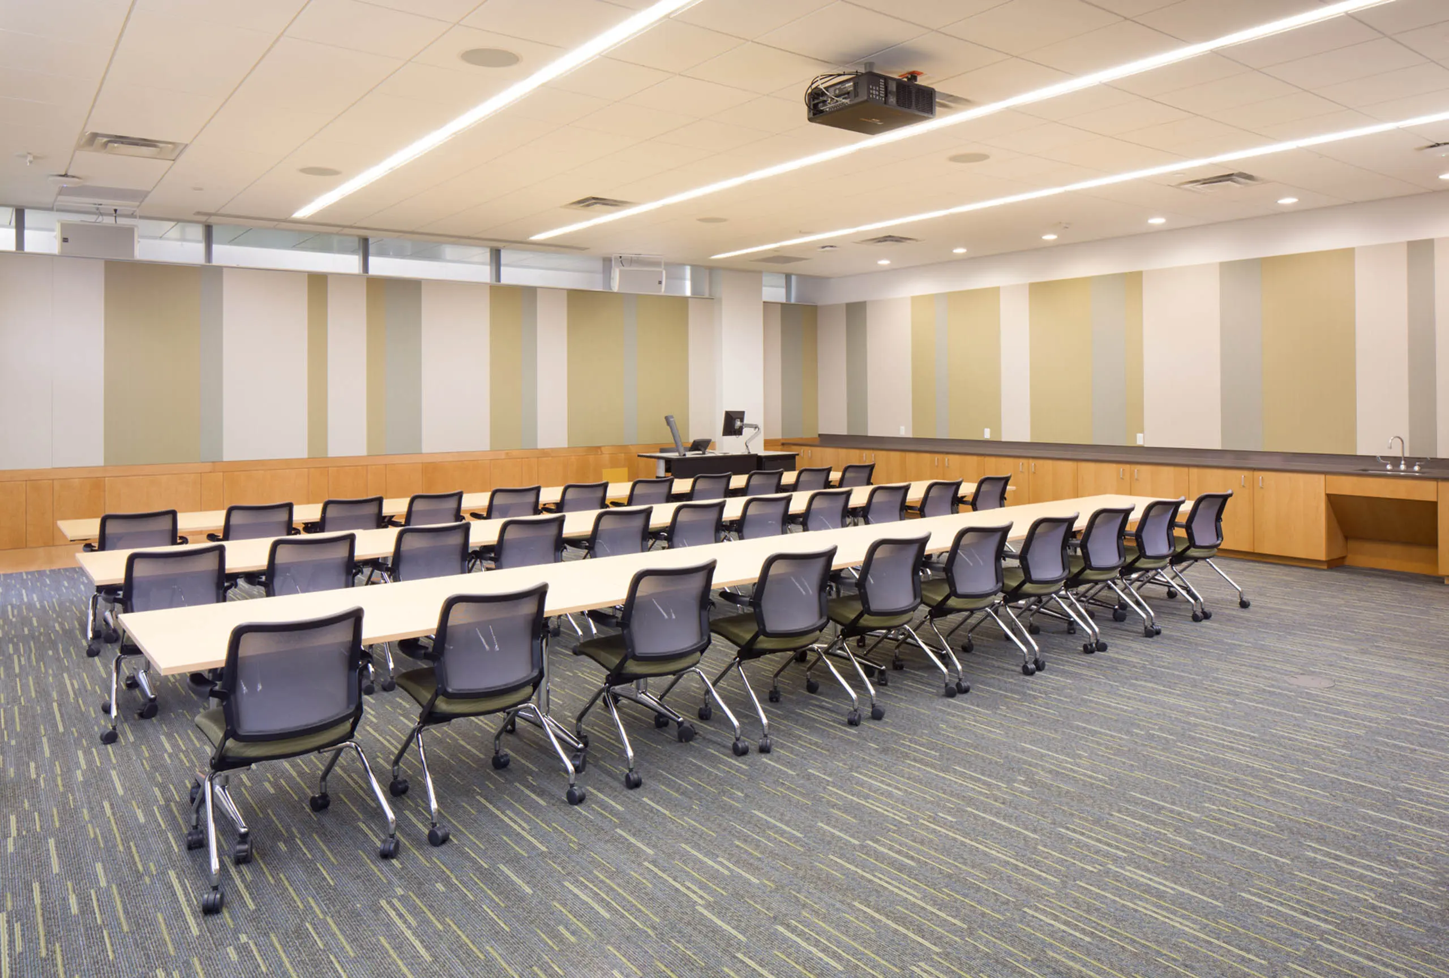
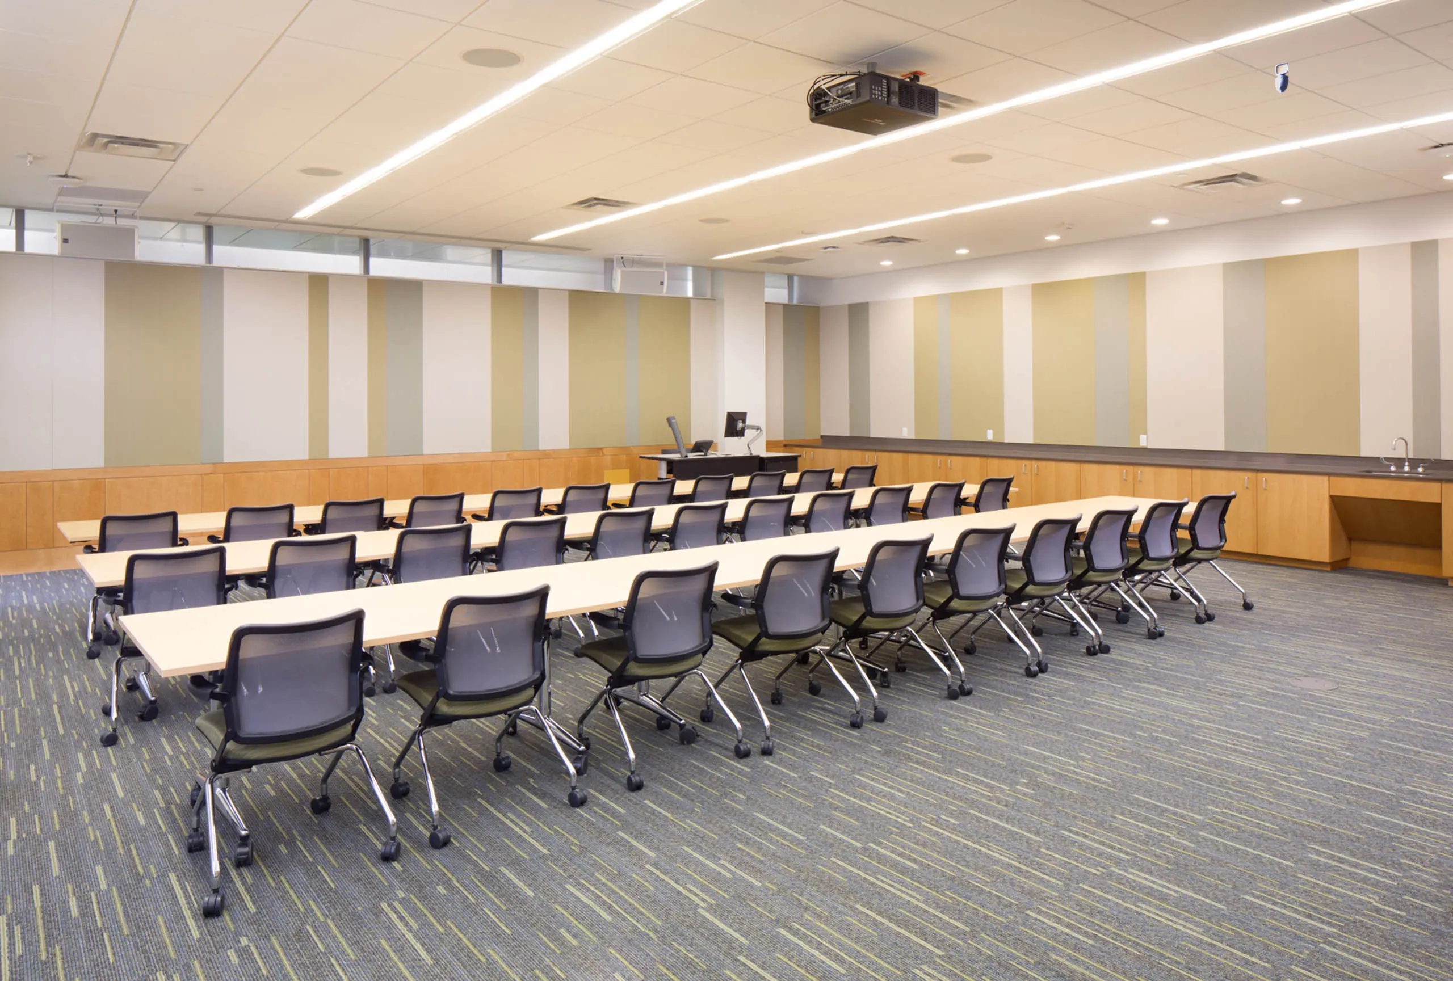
+ security camera [1275,62,1290,94]
